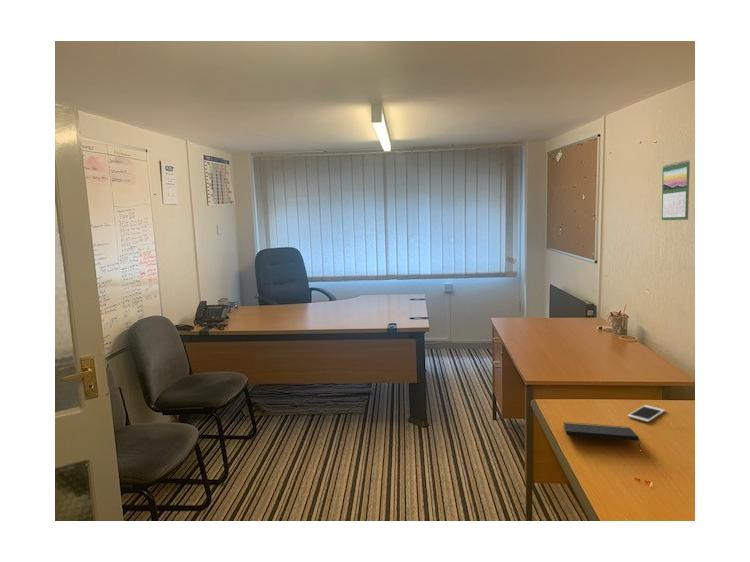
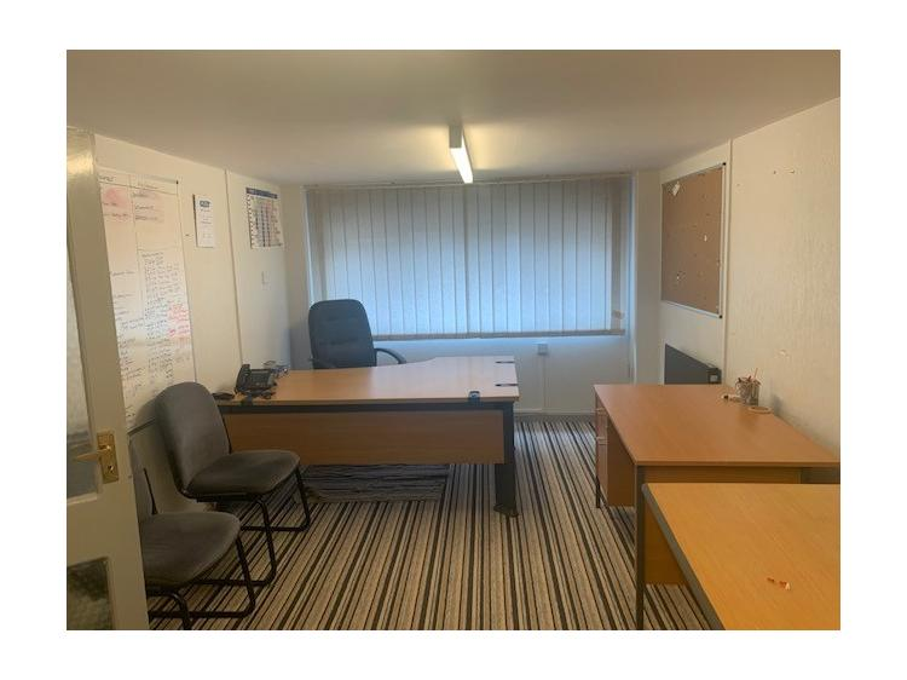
- cell phone [627,404,666,423]
- calendar [661,159,691,221]
- notepad [562,421,641,449]
